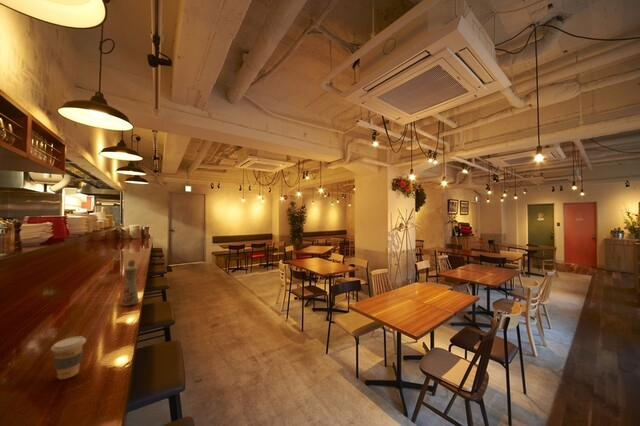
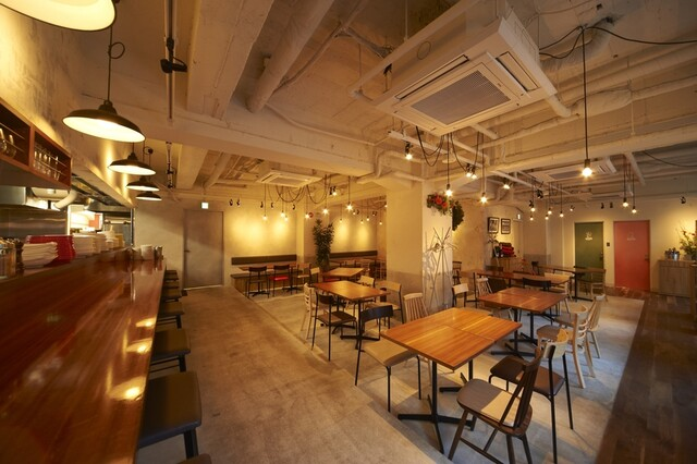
- bottle [120,259,140,307]
- coffee cup [50,335,87,380]
